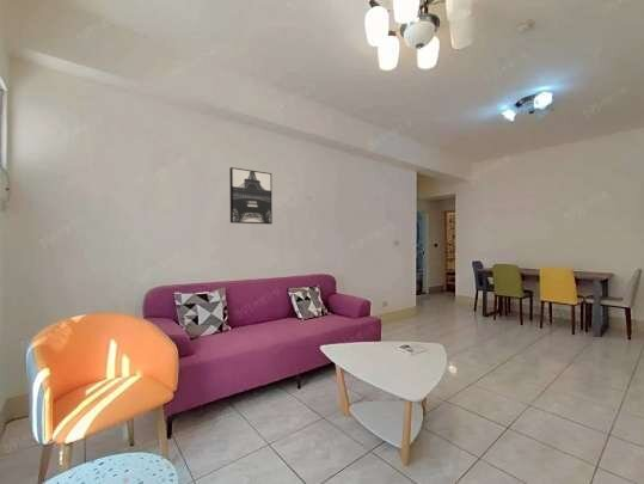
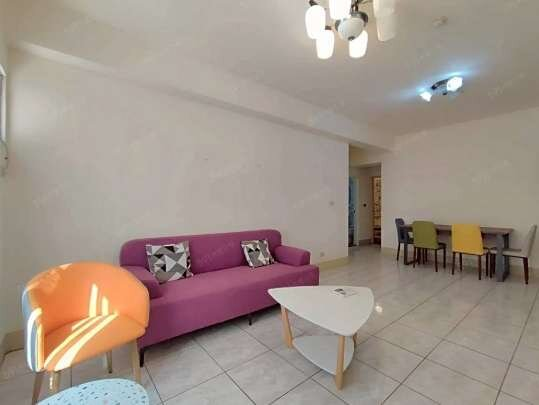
- wall art [228,166,274,226]
